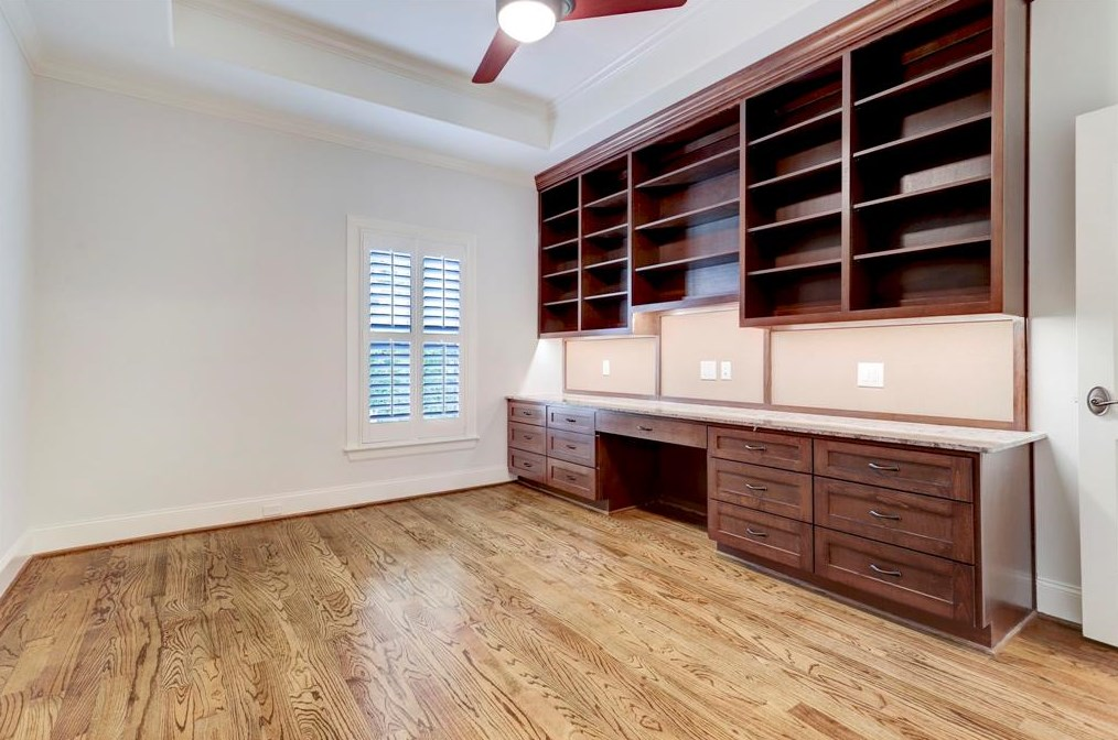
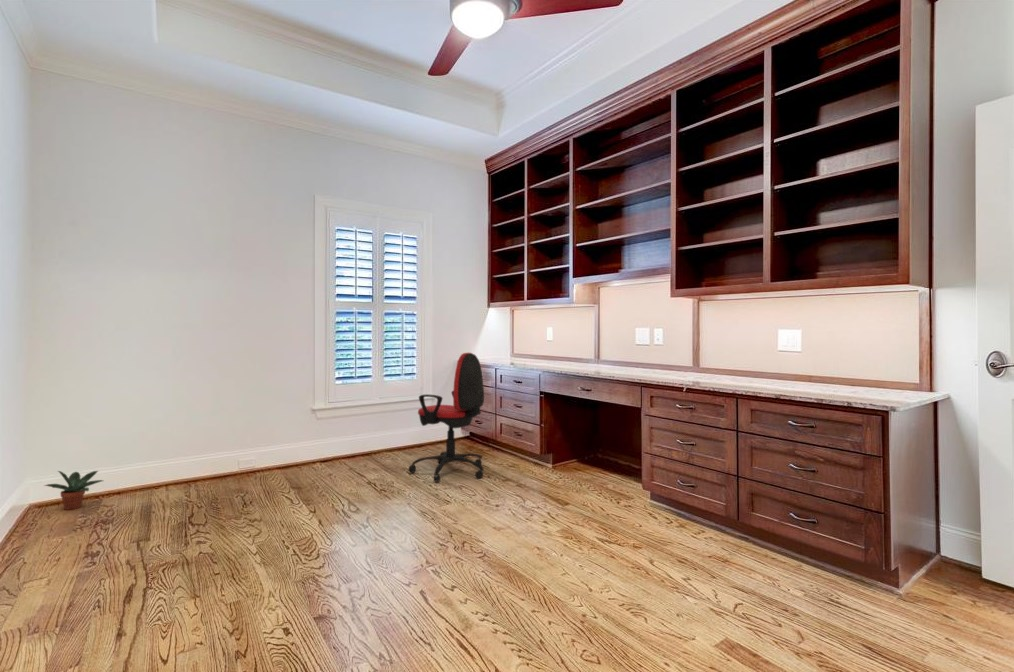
+ potted plant [43,470,104,511]
+ office chair [407,352,485,483]
